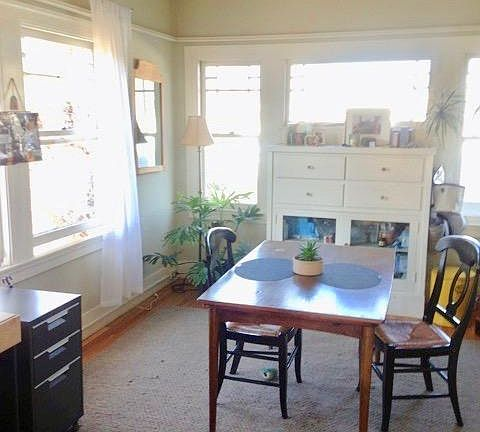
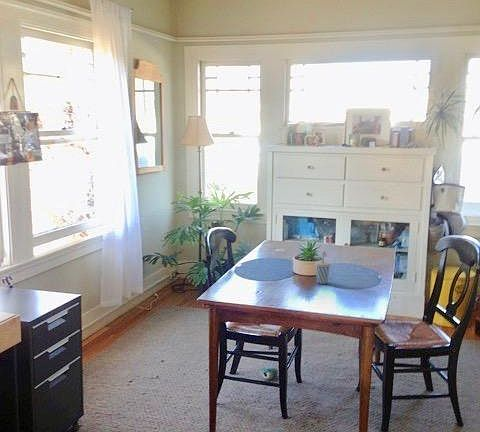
+ cup [314,251,332,285]
